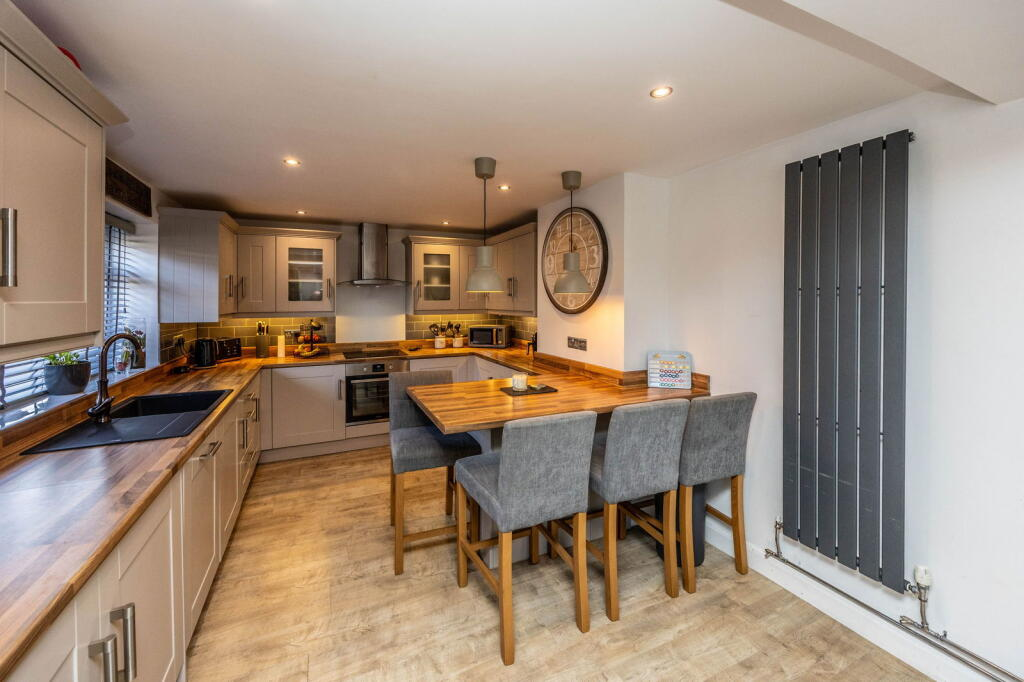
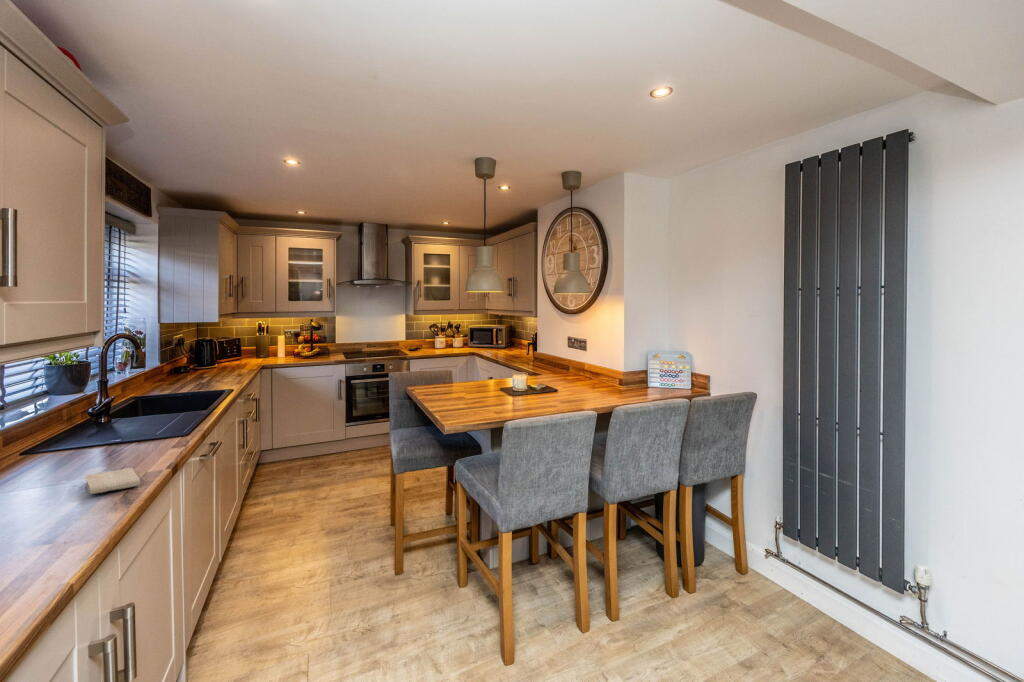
+ washcloth [84,467,142,495]
